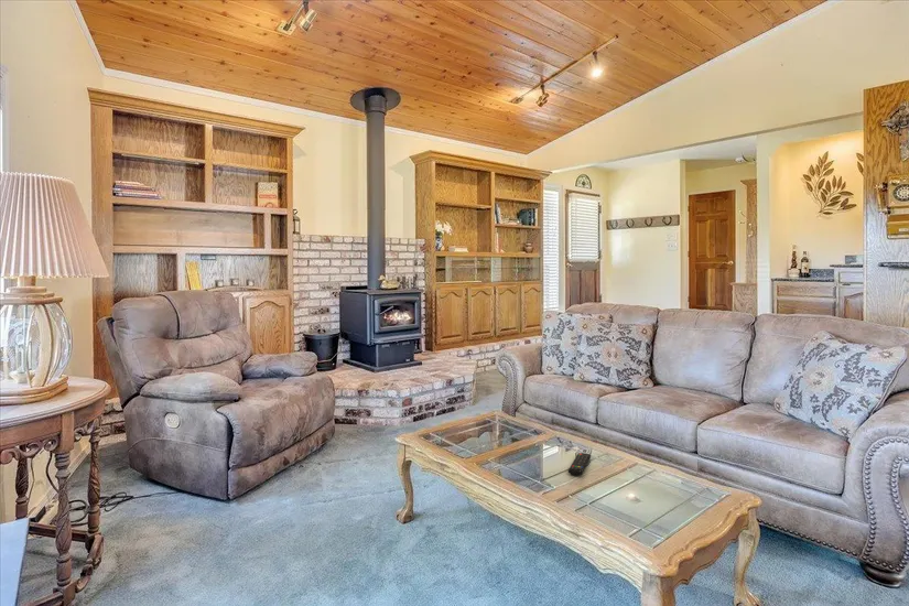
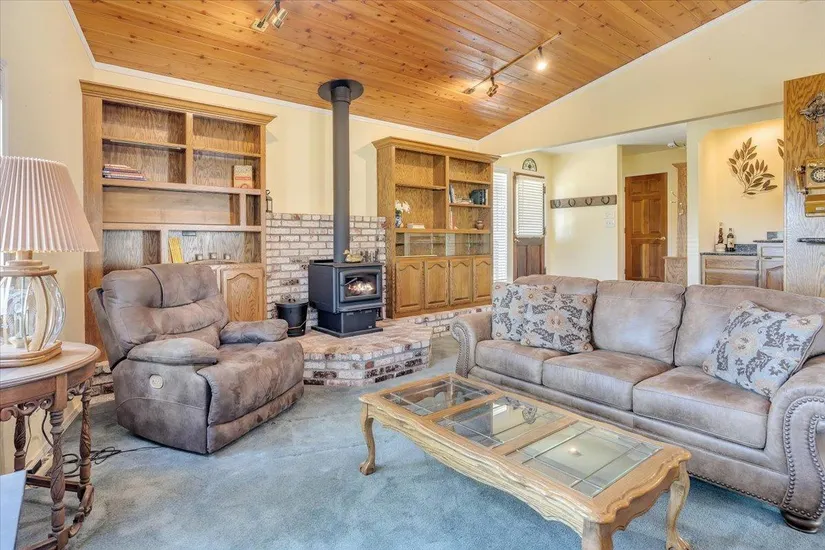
- remote control [567,452,592,476]
